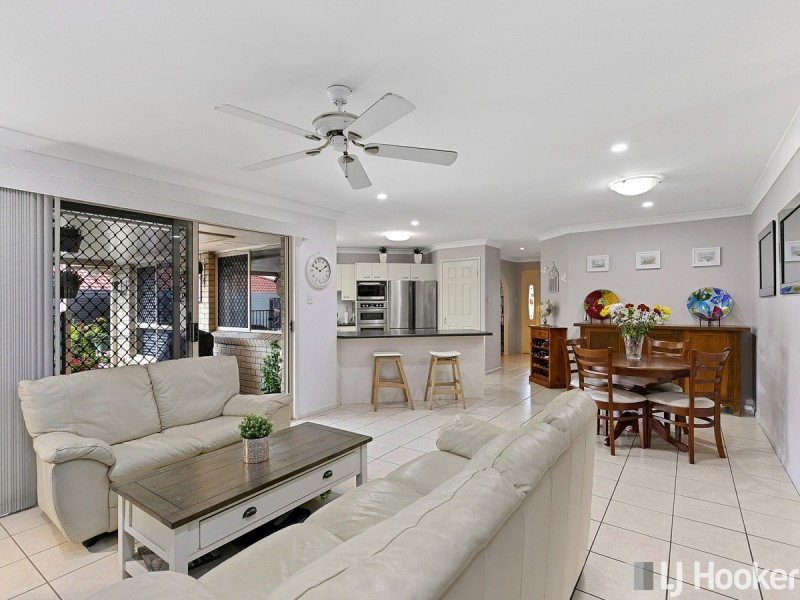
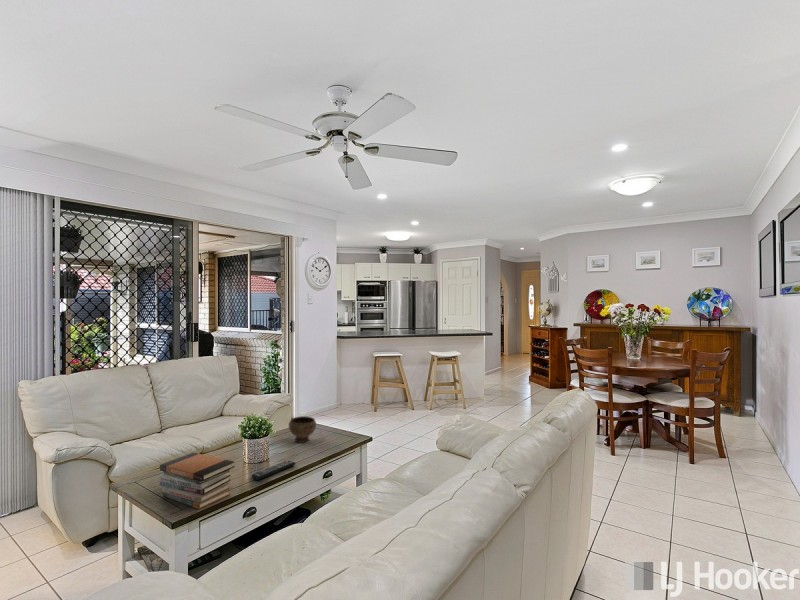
+ remote control [251,459,296,481]
+ bowl [288,415,317,444]
+ book stack [158,452,235,510]
